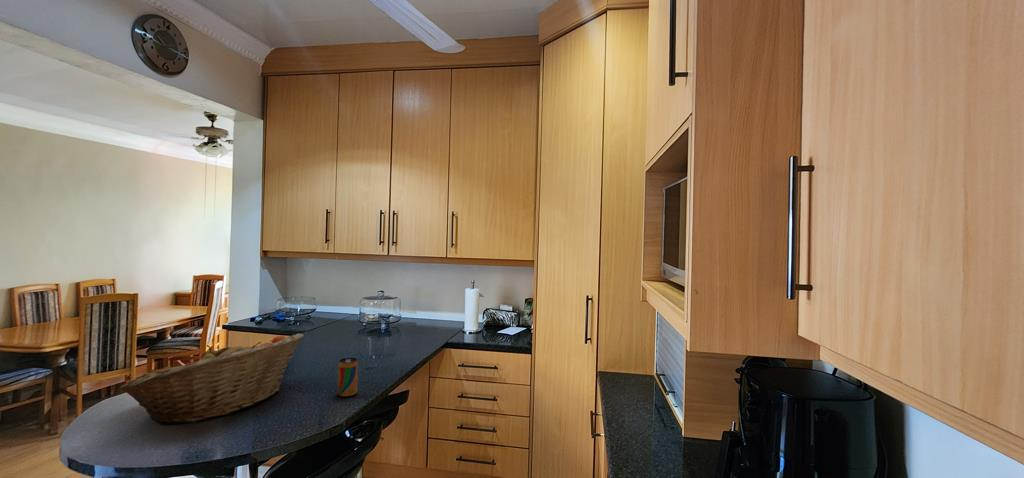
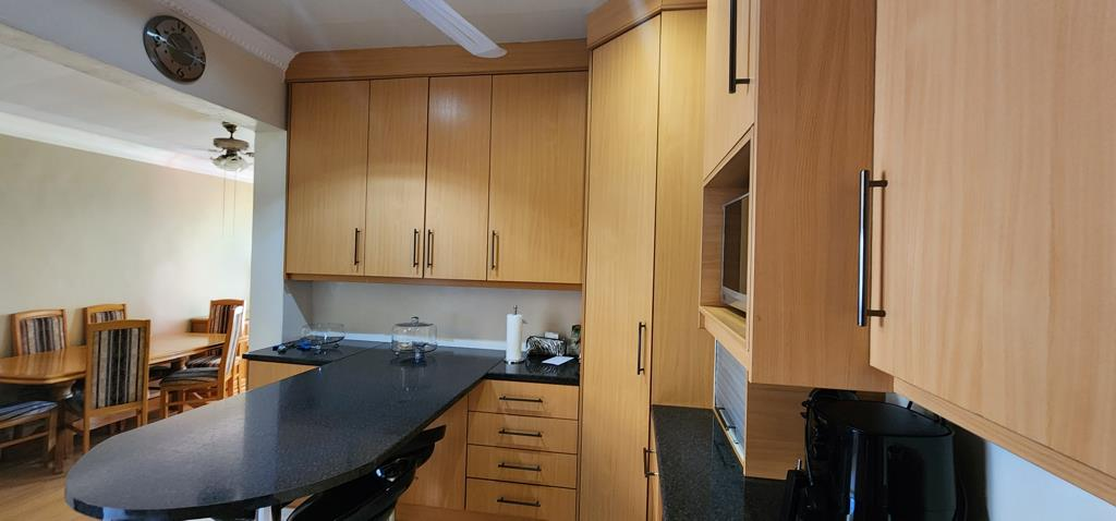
- fruit basket [118,333,305,426]
- beverage can [337,357,359,398]
